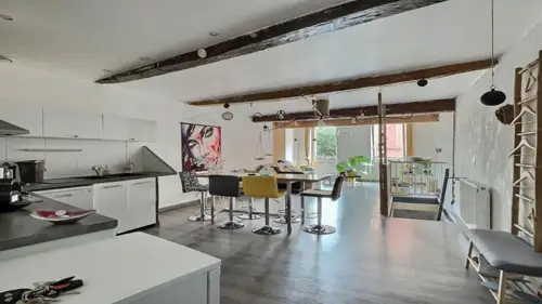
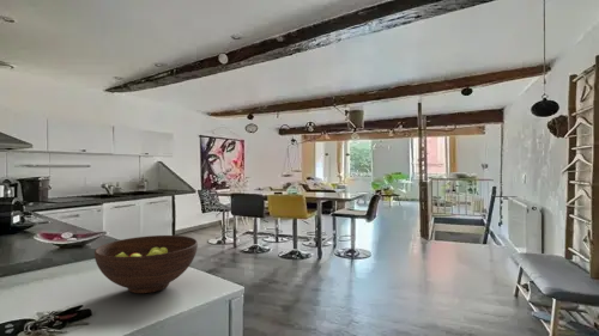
+ fruit bowl [93,234,199,294]
